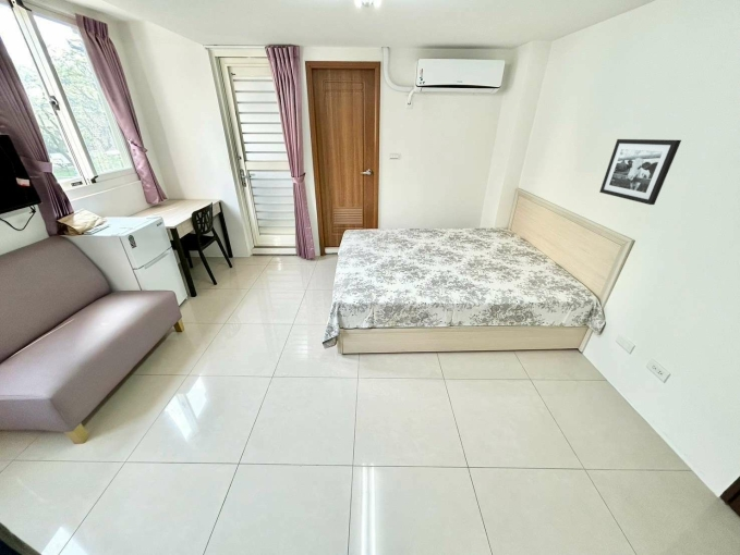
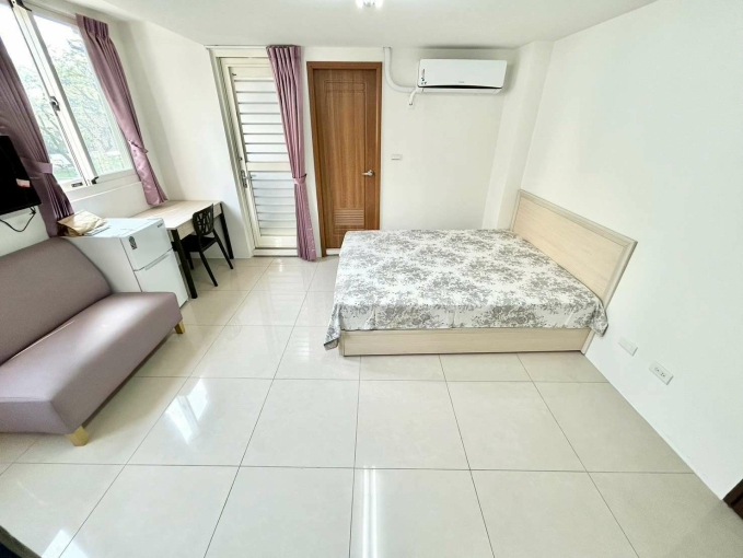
- picture frame [598,138,682,206]
